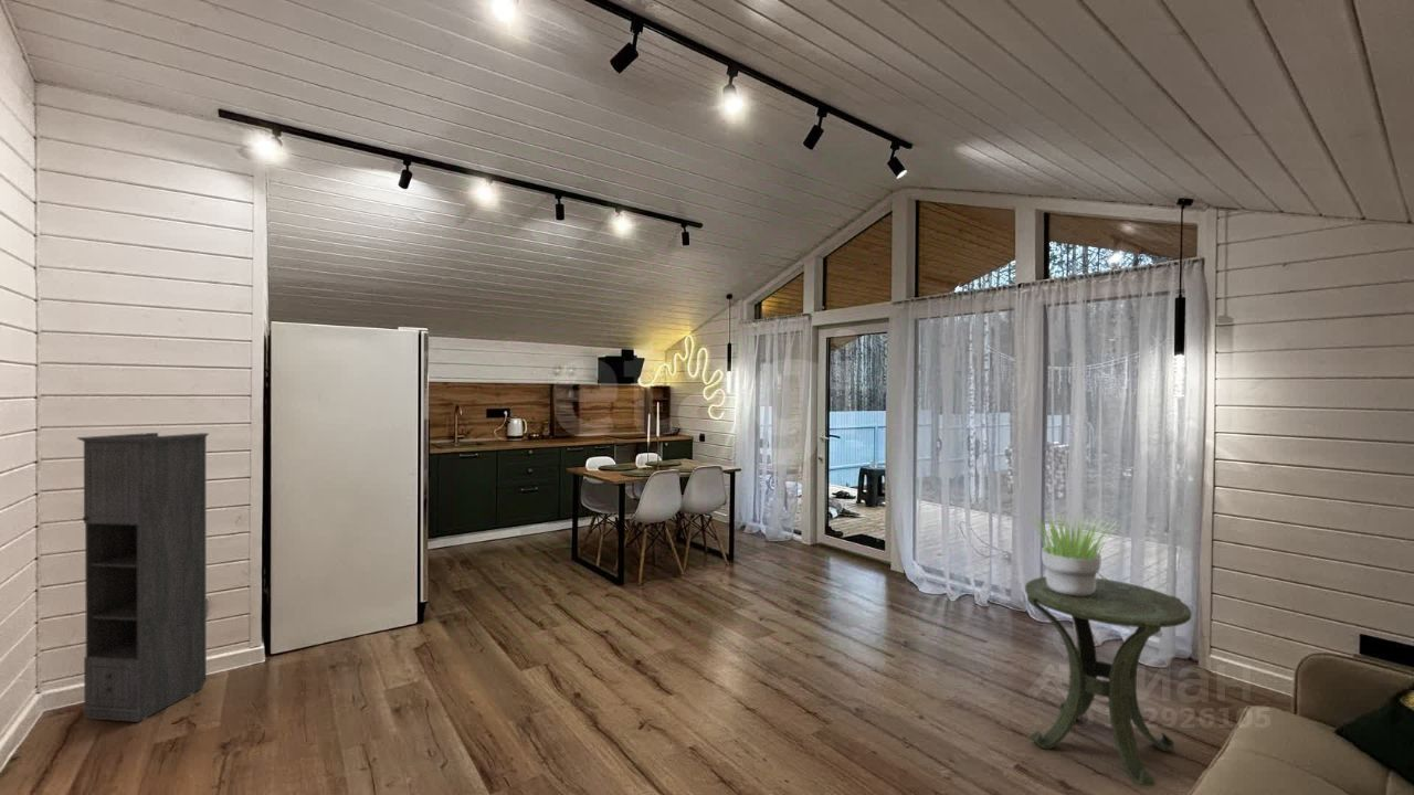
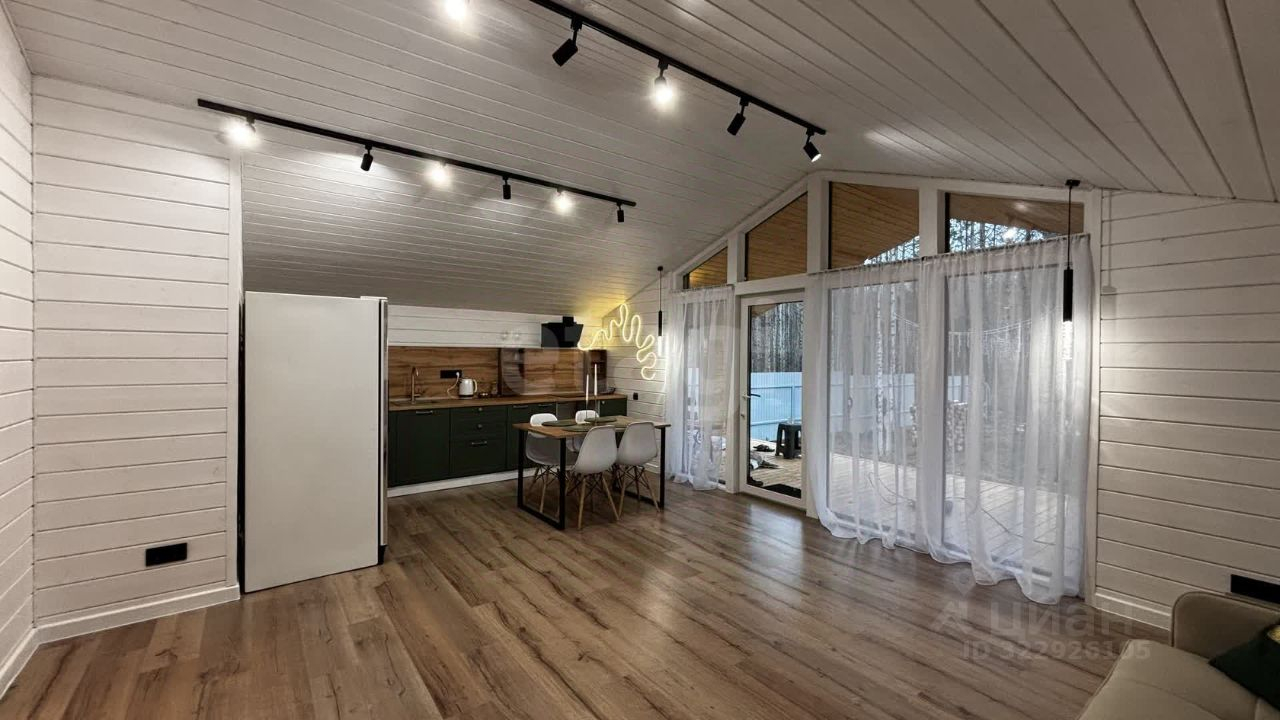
- side table [1024,575,1193,787]
- potted plant [1026,510,1119,596]
- storage cabinet [76,432,210,723]
